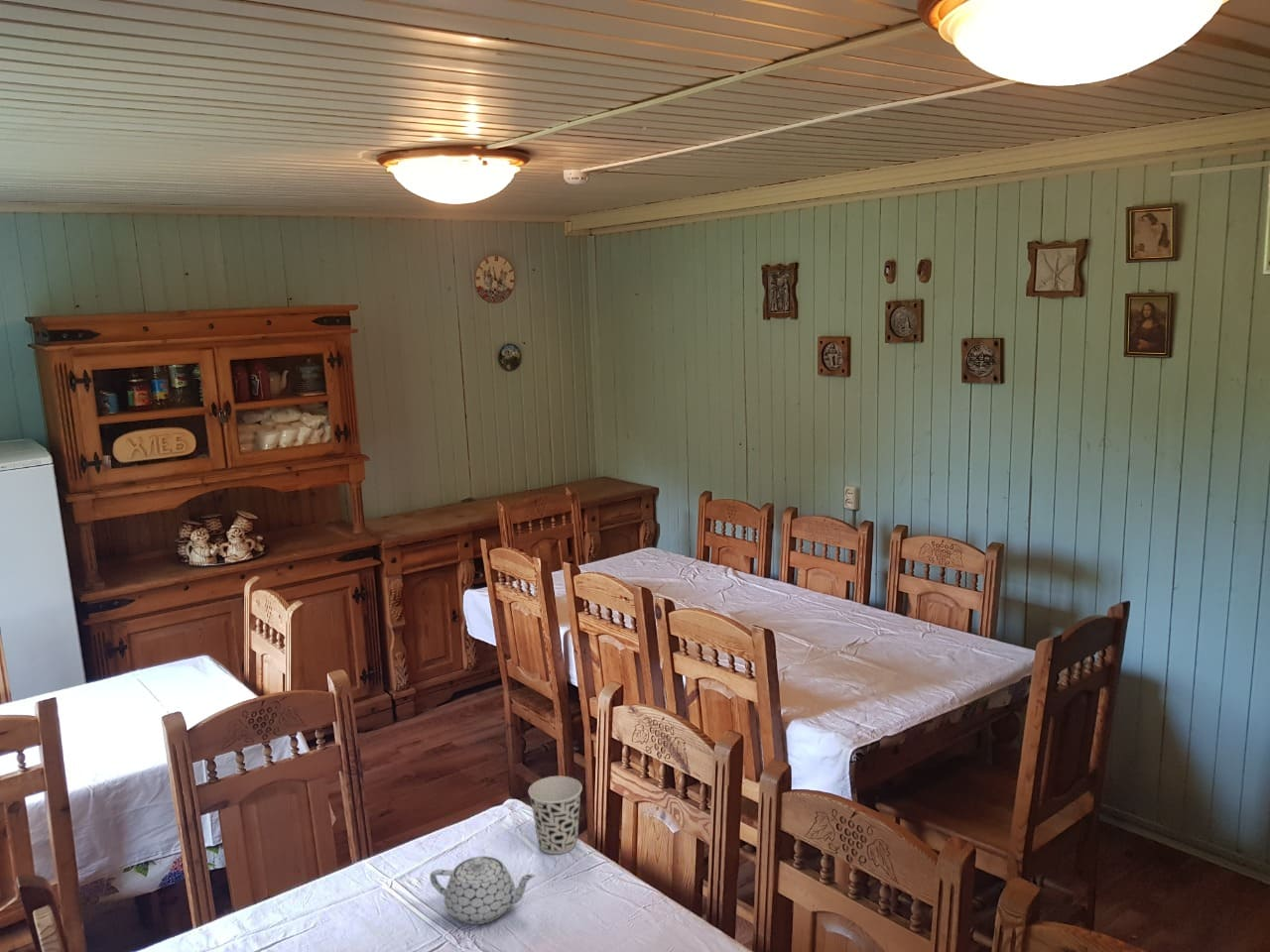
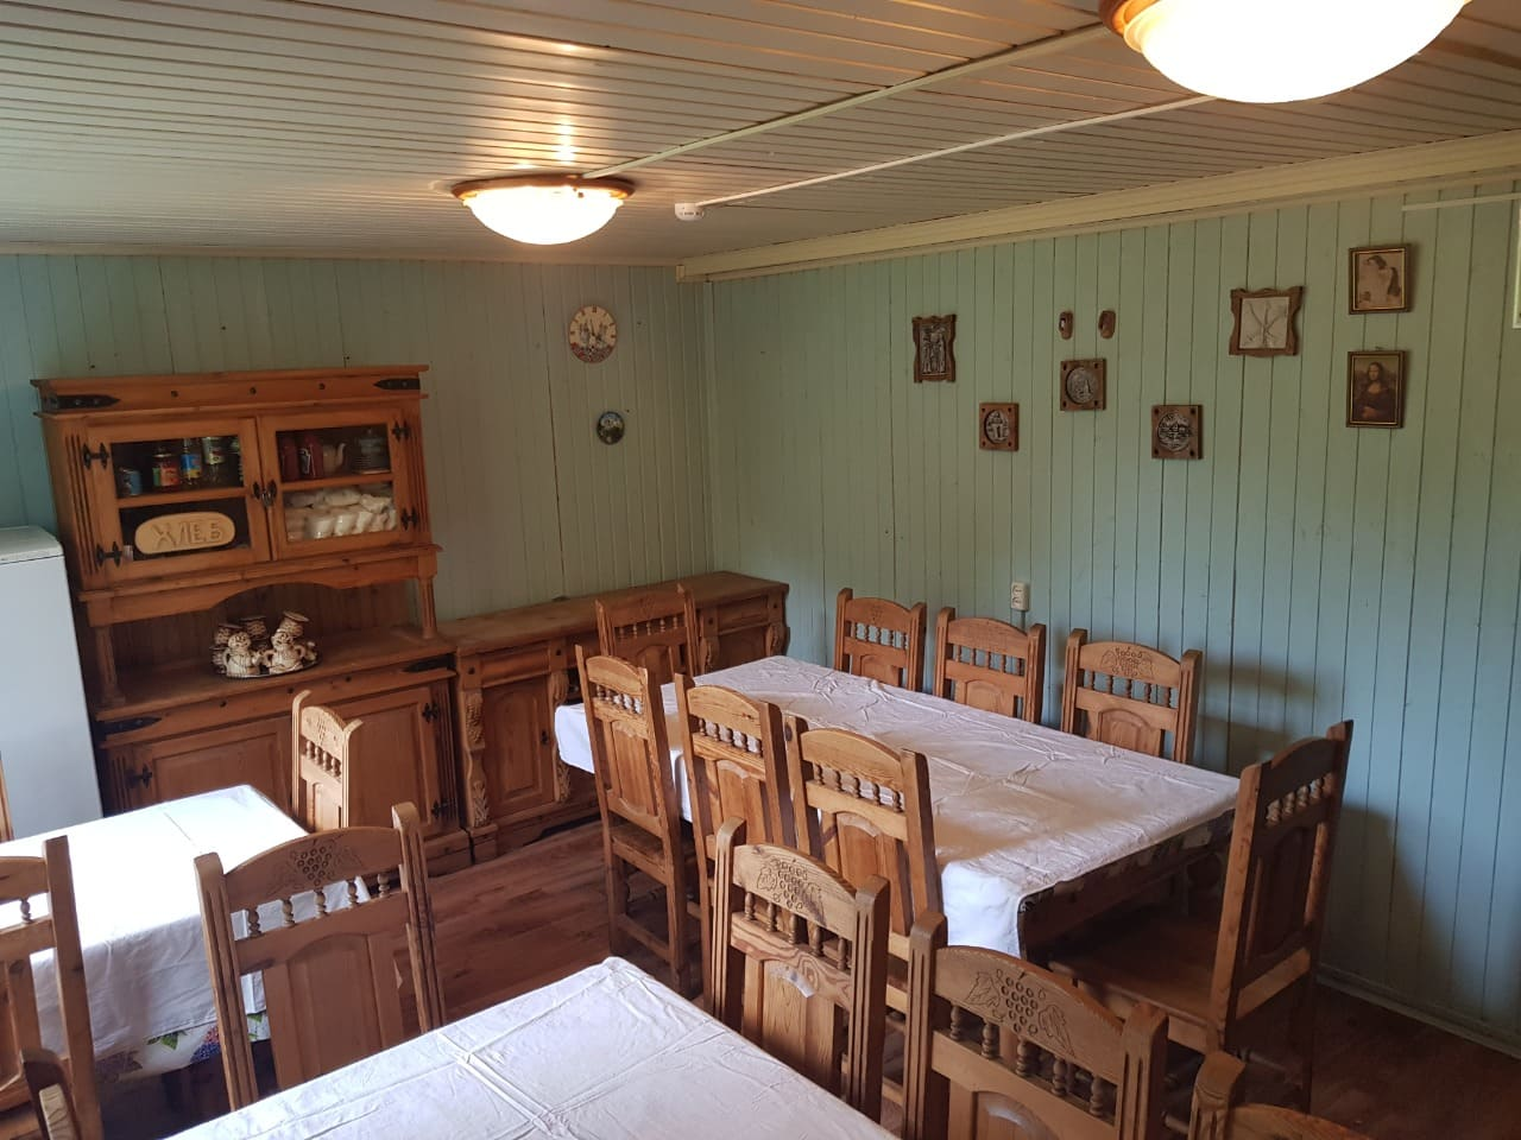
- teapot [429,855,537,925]
- cup [527,775,583,855]
